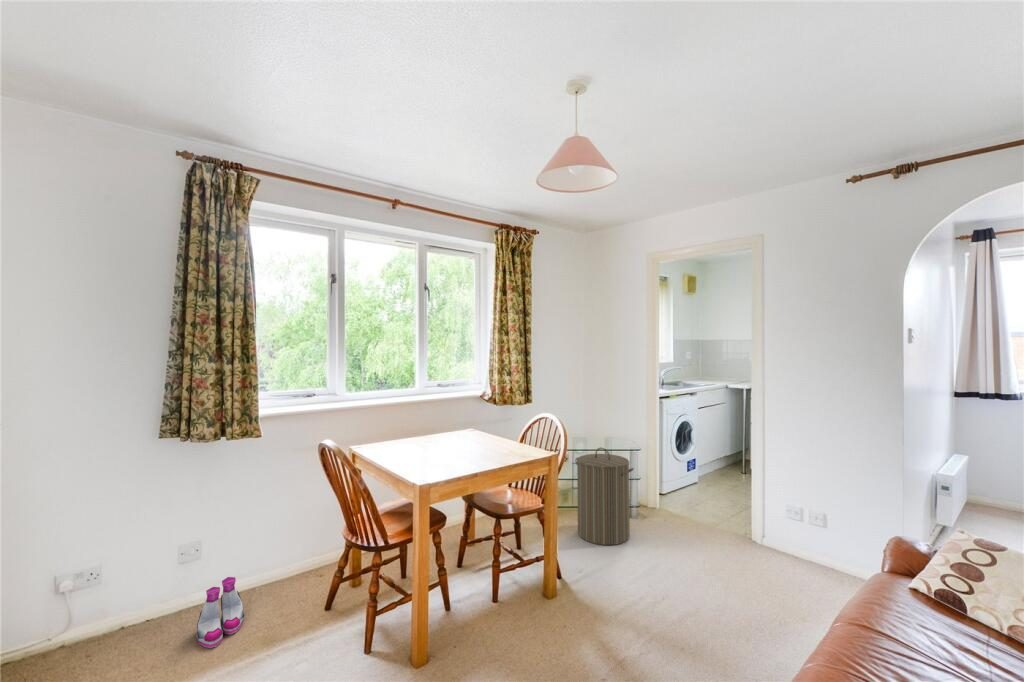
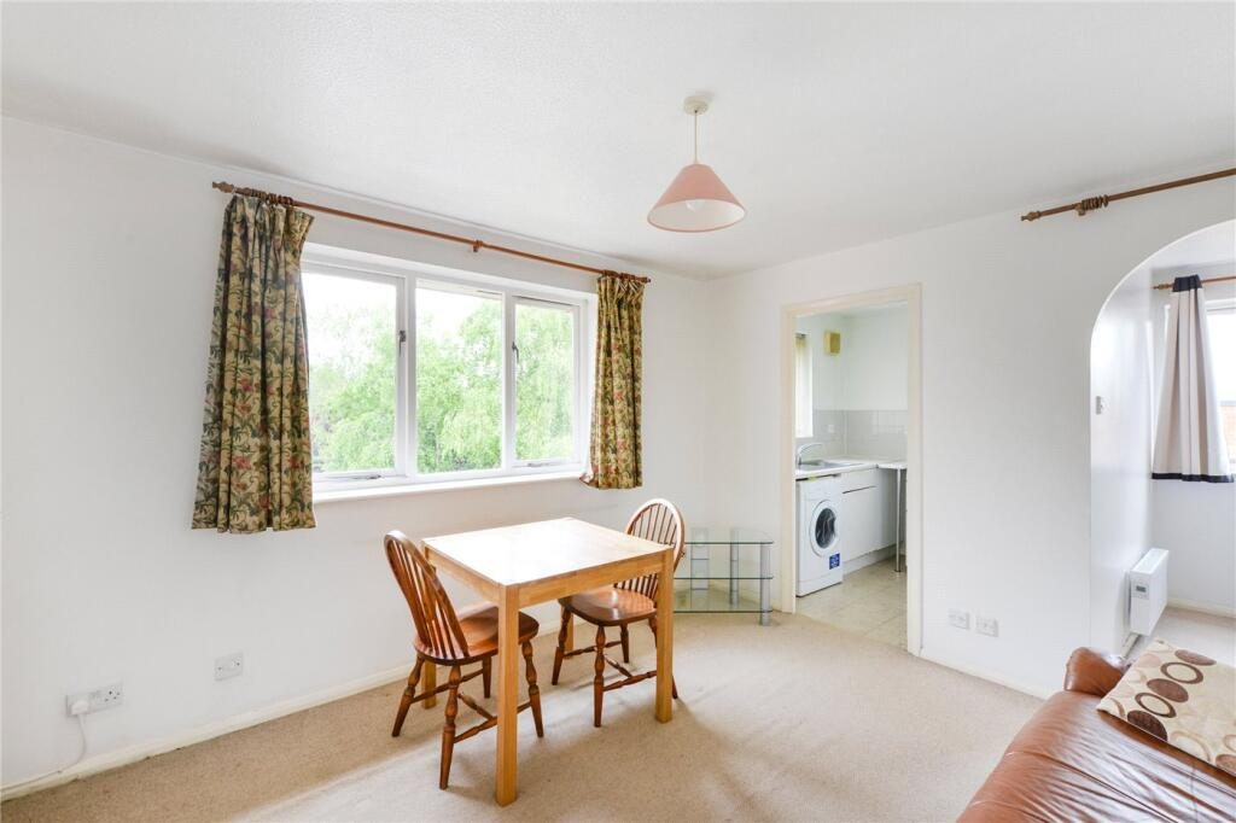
- boots [195,576,245,649]
- laundry hamper [574,447,635,546]
